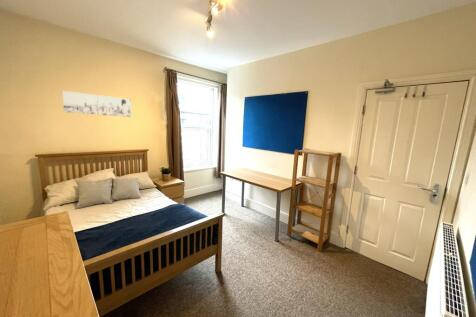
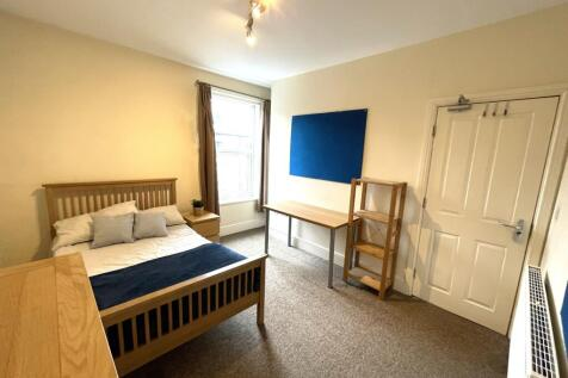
- wall art [61,90,132,118]
